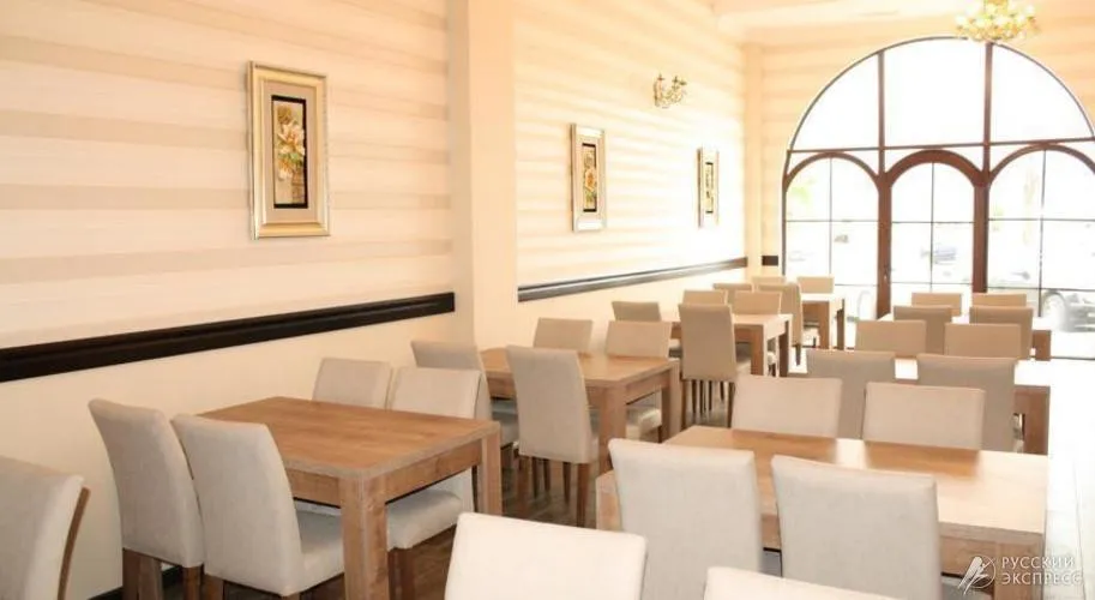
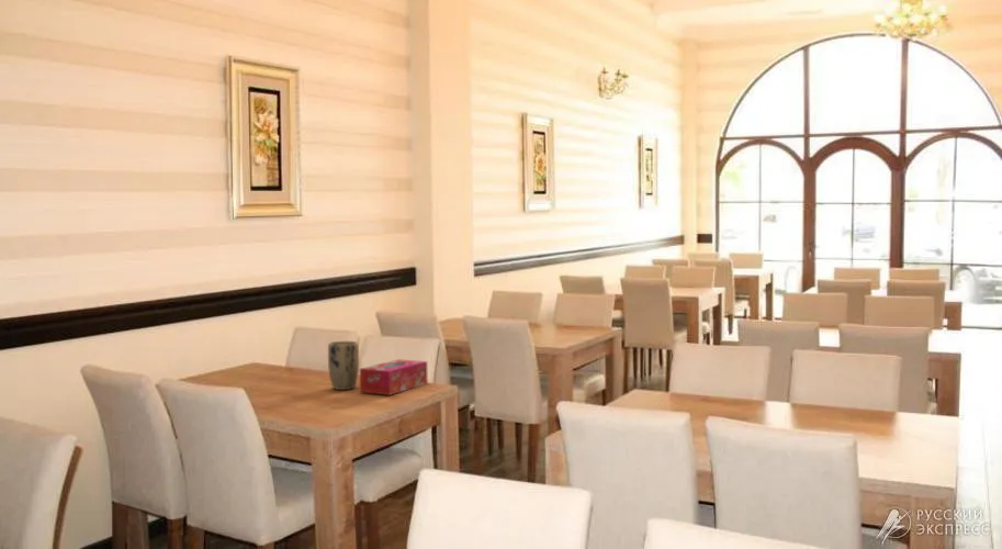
+ tissue box [359,358,429,396]
+ plant pot [327,340,360,391]
